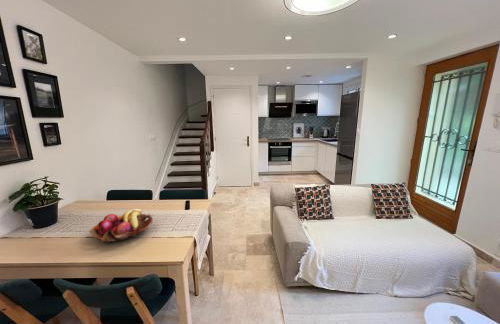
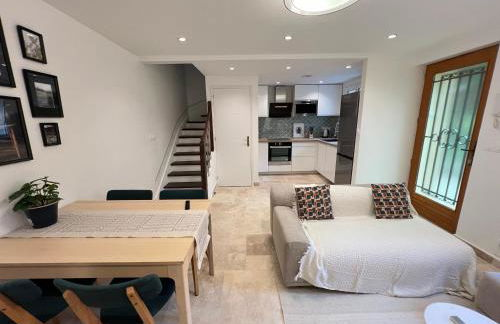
- fruit basket [88,208,154,244]
